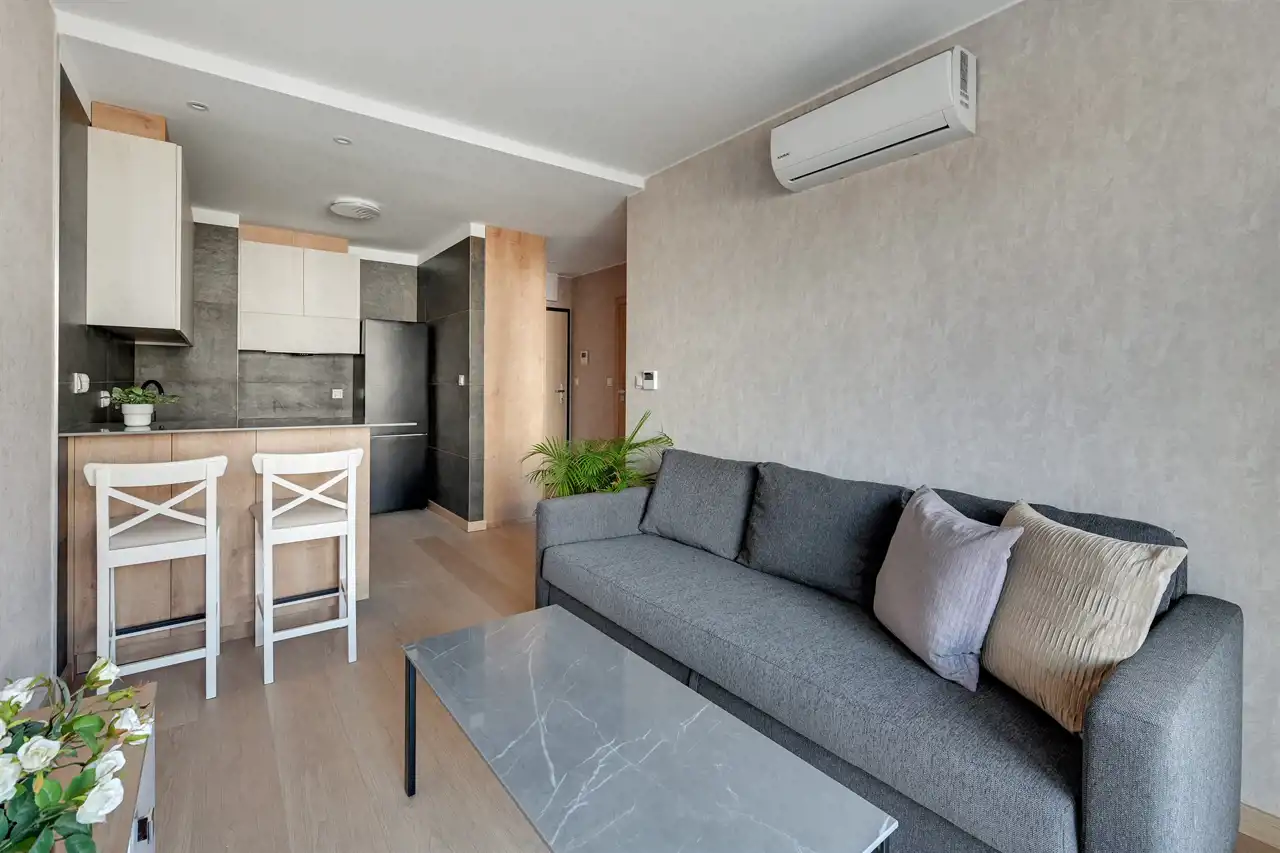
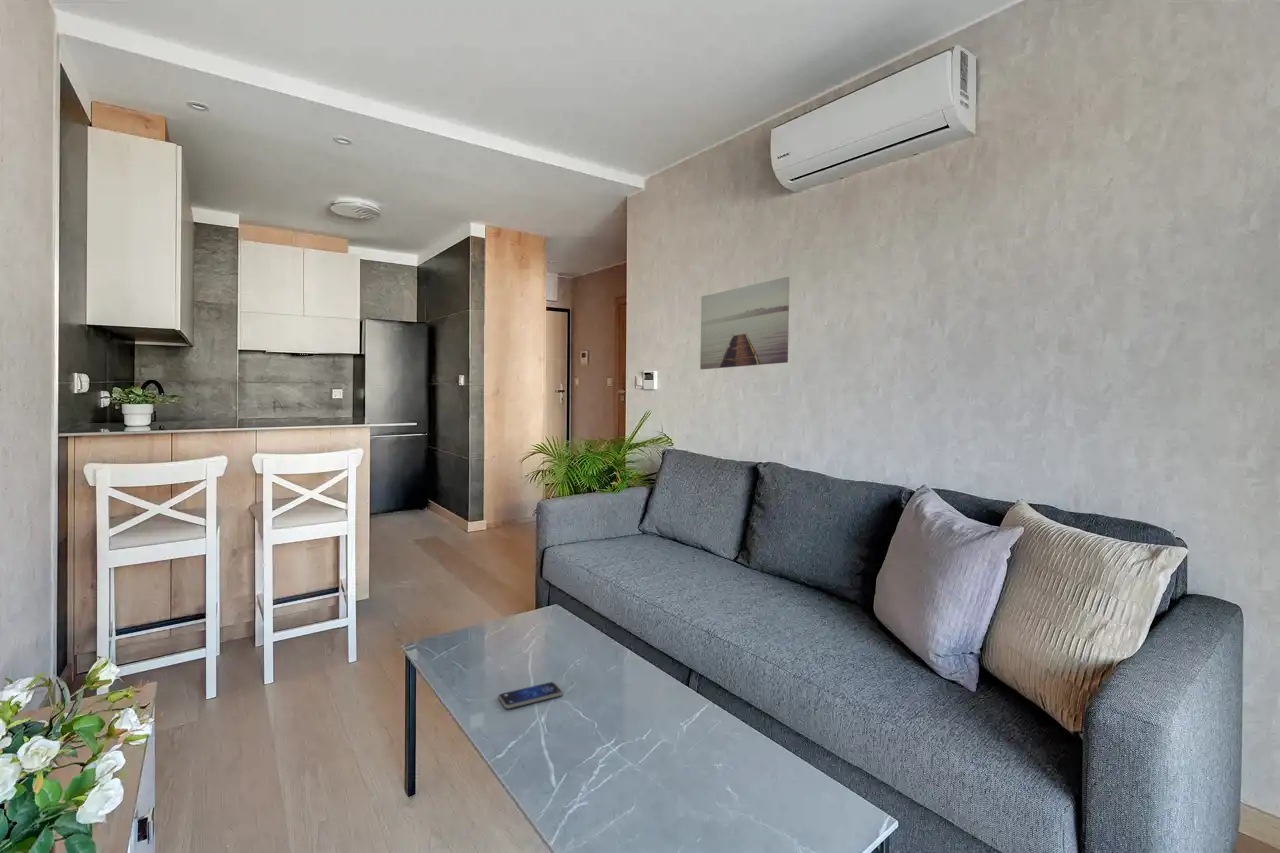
+ wall art [699,276,790,370]
+ smartphone [497,681,564,710]
